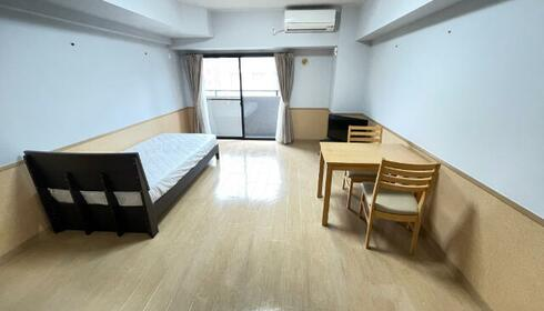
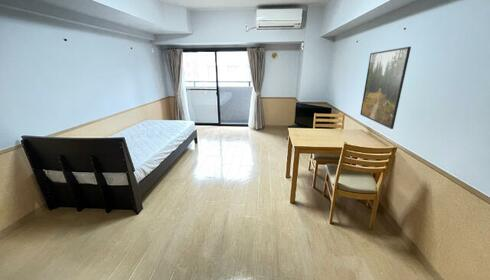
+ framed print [359,46,412,130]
